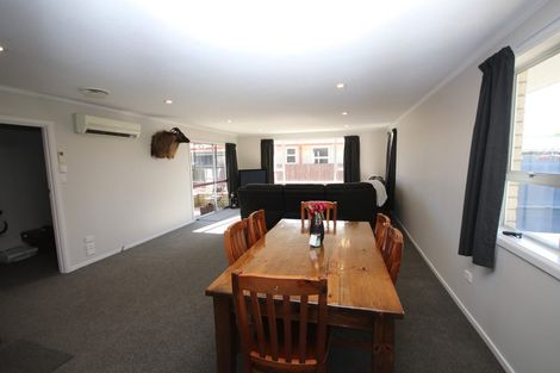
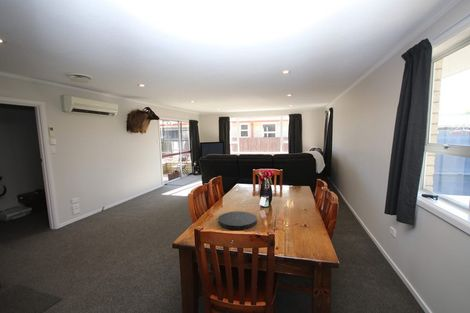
+ plate [217,210,258,230]
